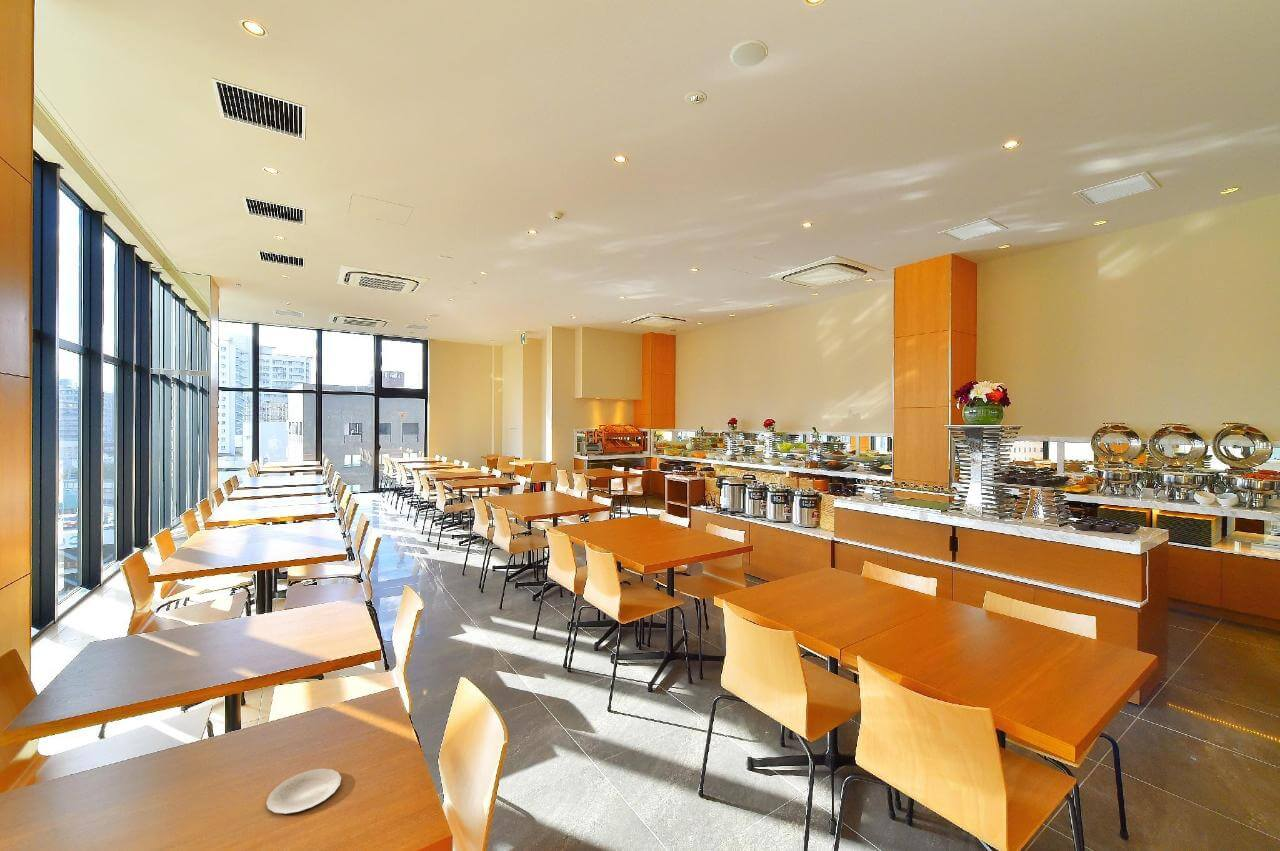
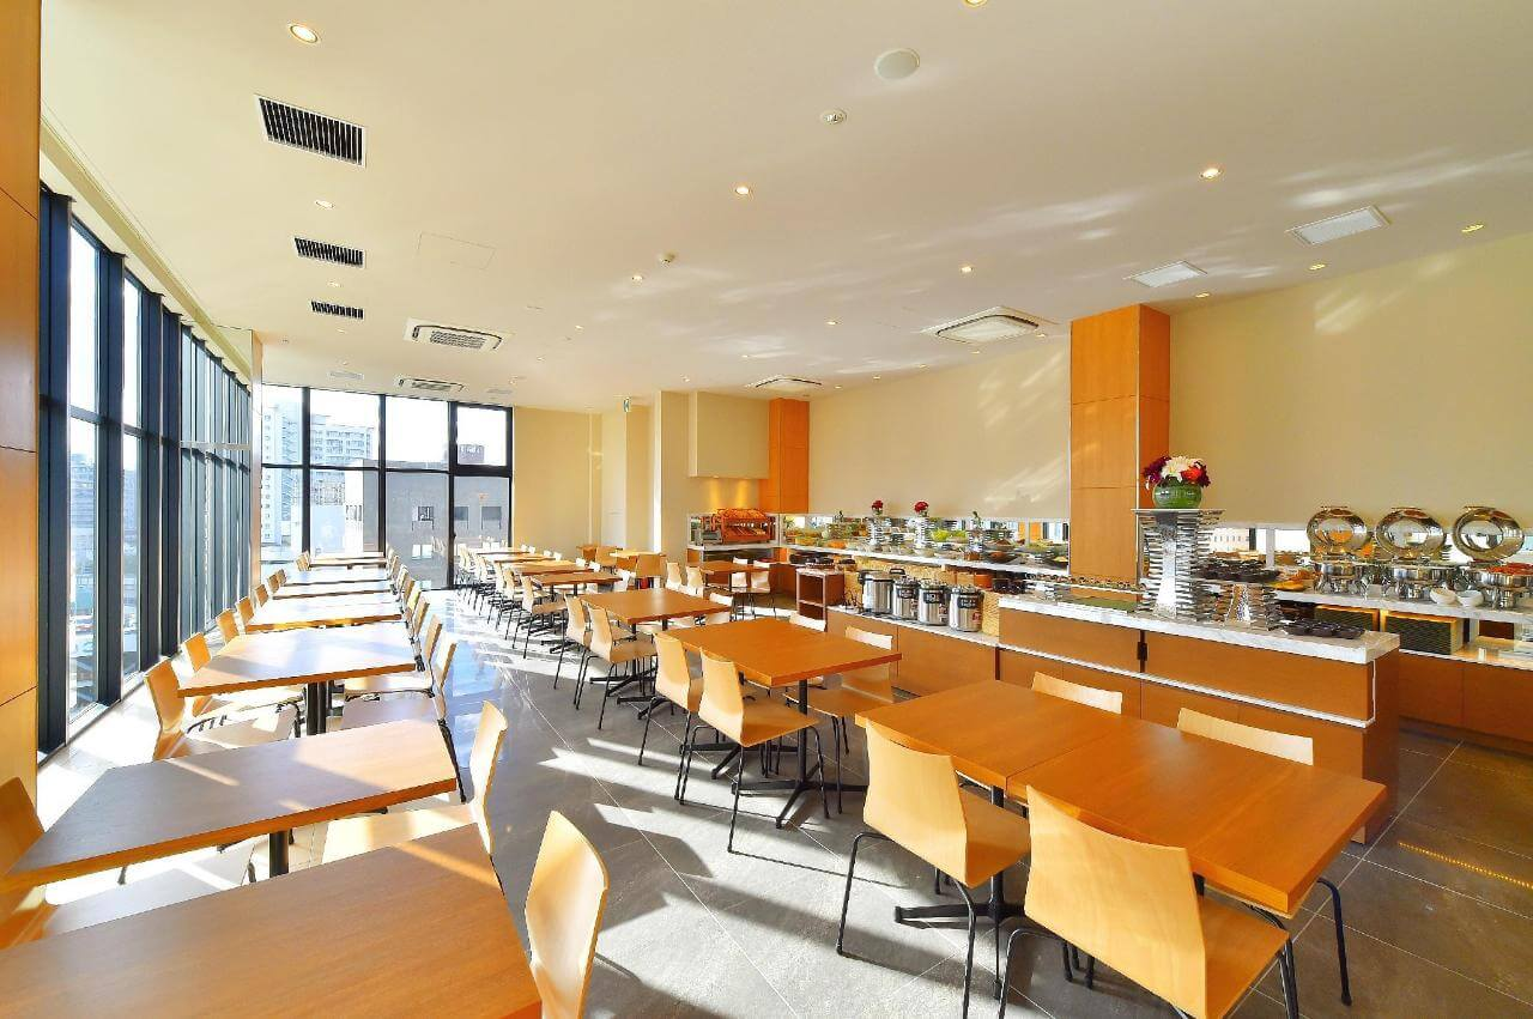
- plate [265,768,342,815]
